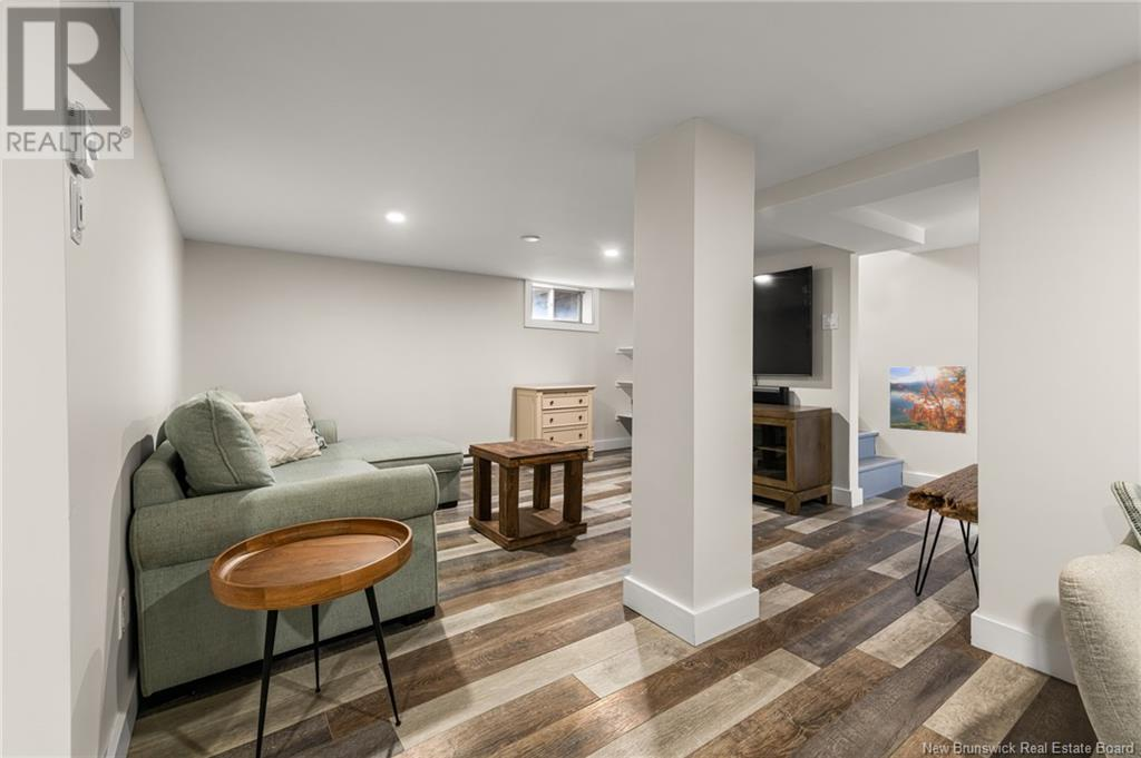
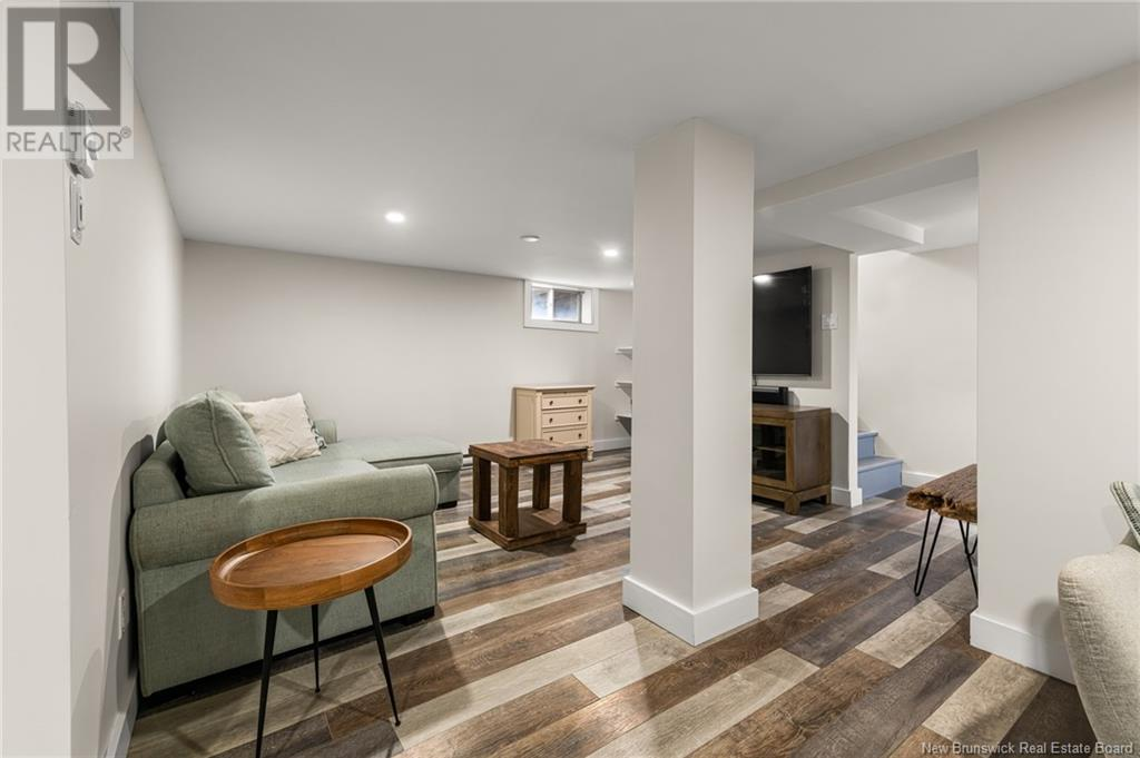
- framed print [888,365,968,435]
